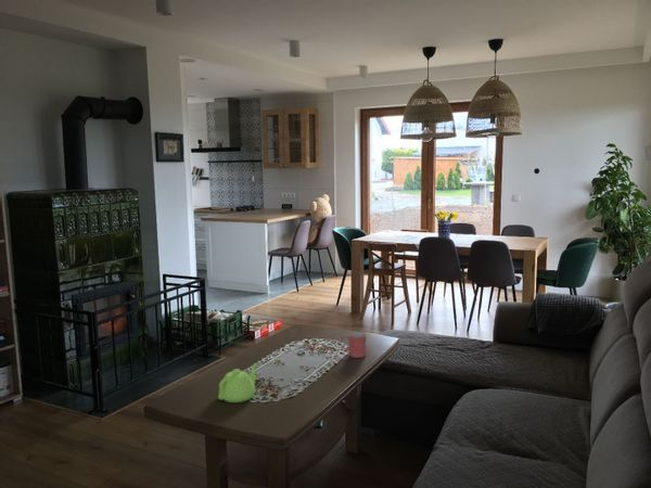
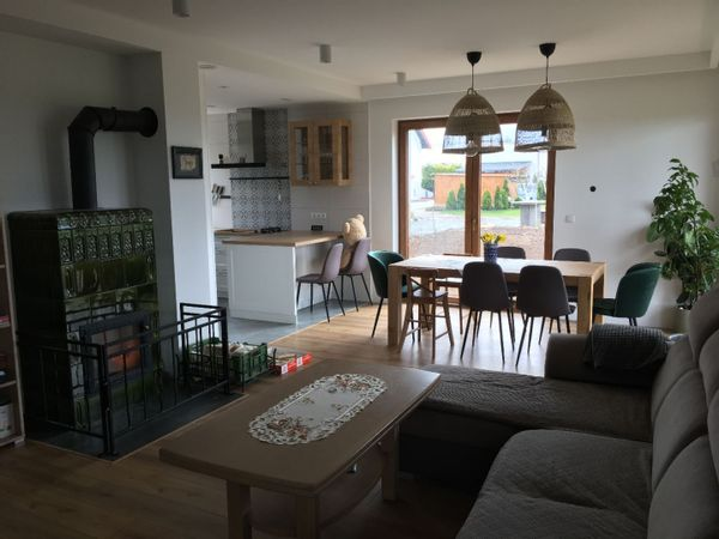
- mug [340,332,367,359]
- teapot [217,362,259,403]
